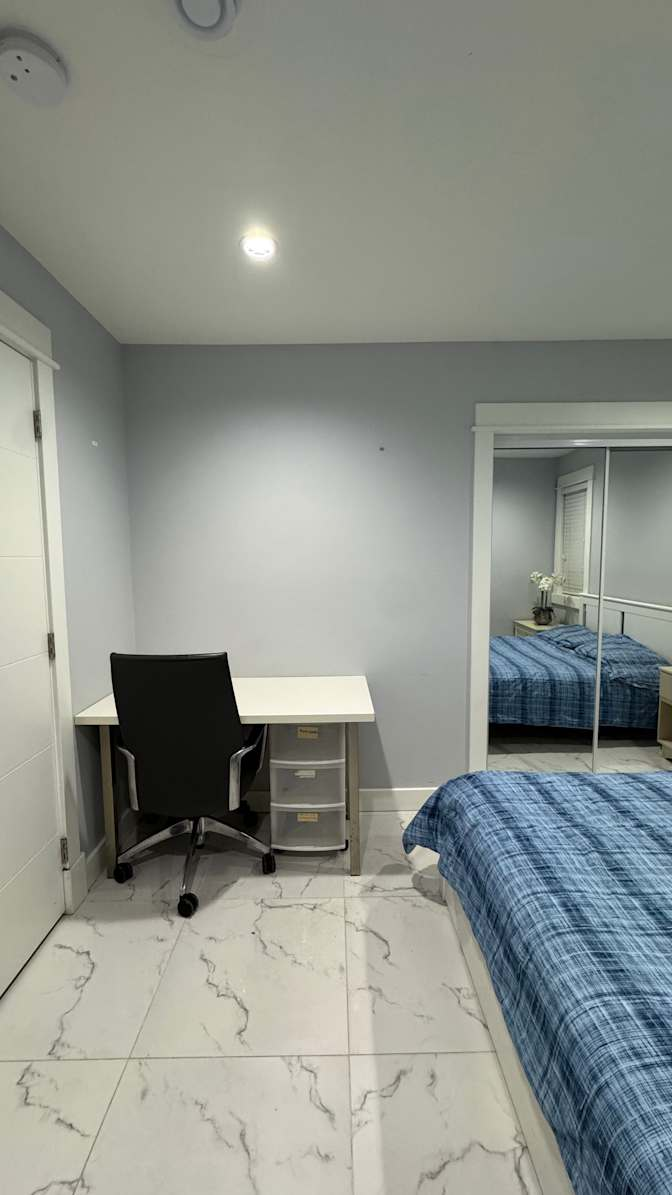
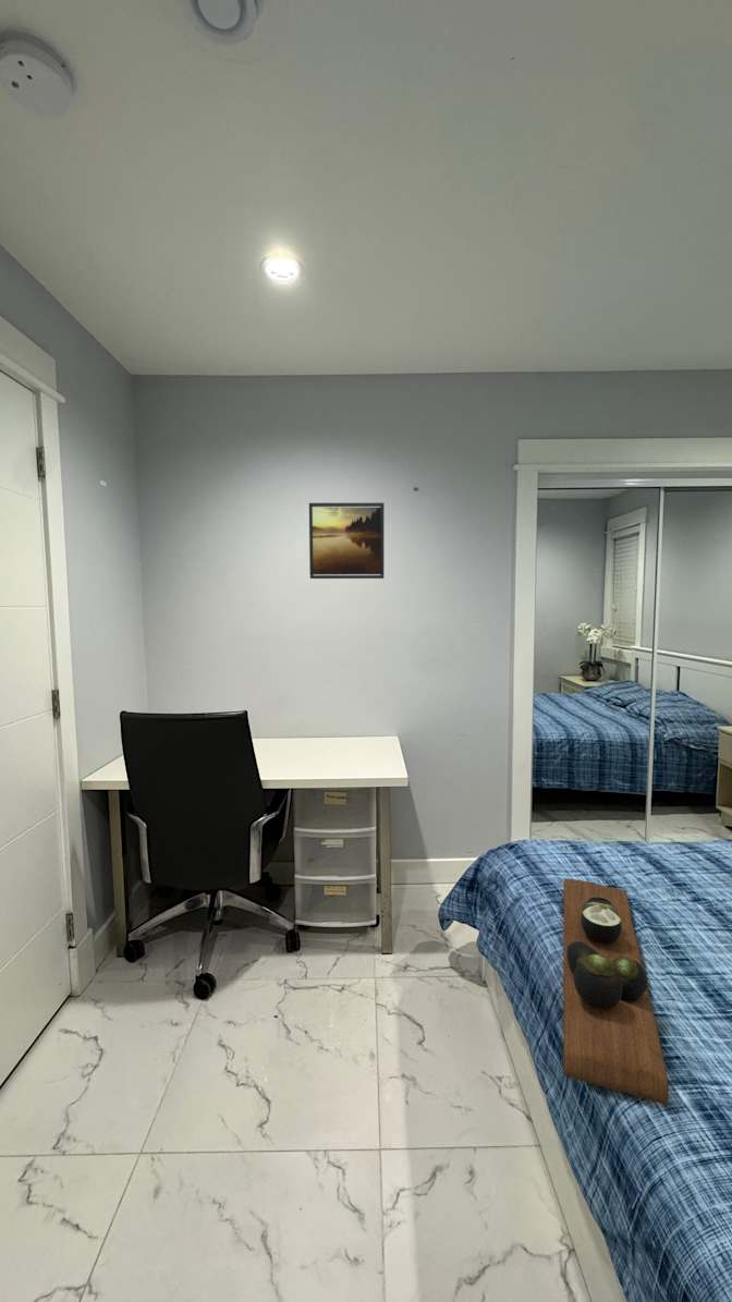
+ decorative tray [562,877,670,1106]
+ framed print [308,501,385,580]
